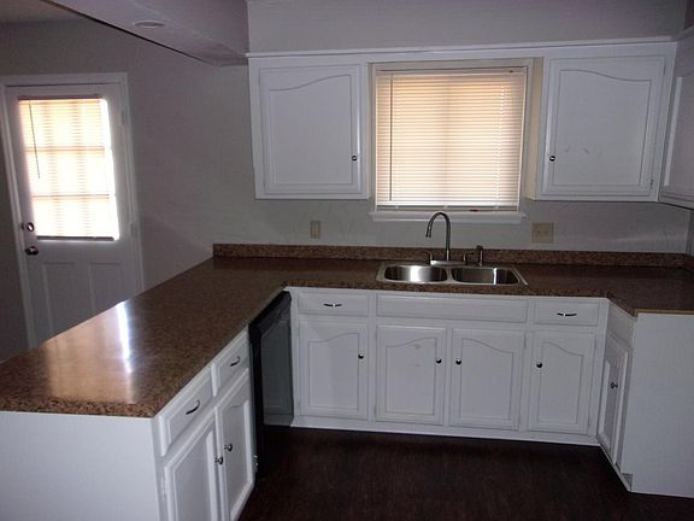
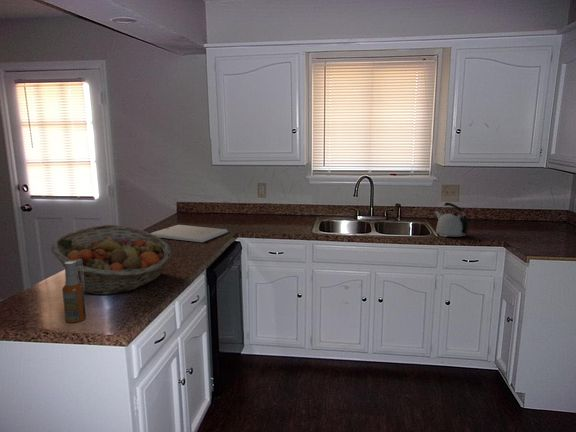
+ fruit basket [50,224,172,296]
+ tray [150,224,229,243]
+ kettle [434,201,469,238]
+ spray bottle [61,259,87,324]
